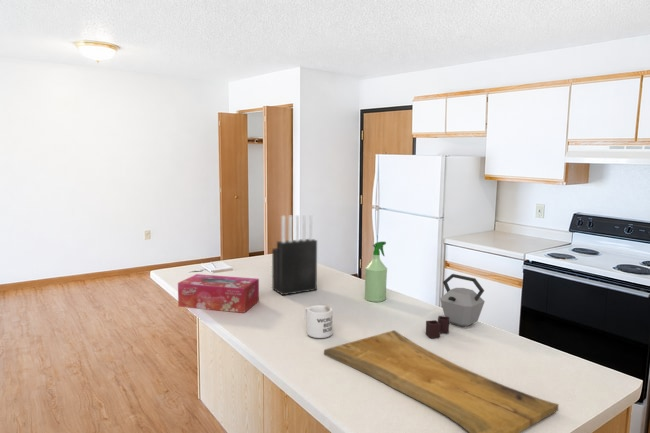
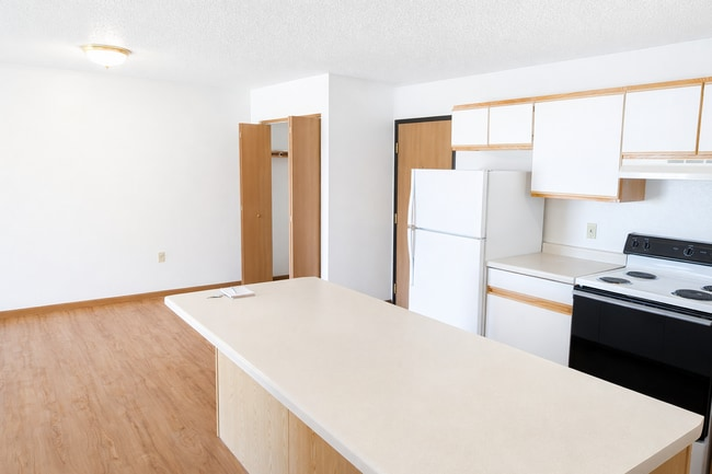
- mug [303,304,334,339]
- tissue box [177,273,260,314]
- cutting board [323,329,560,433]
- spray bottle [364,241,388,303]
- kettle [425,273,486,339]
- knife block [271,213,318,296]
